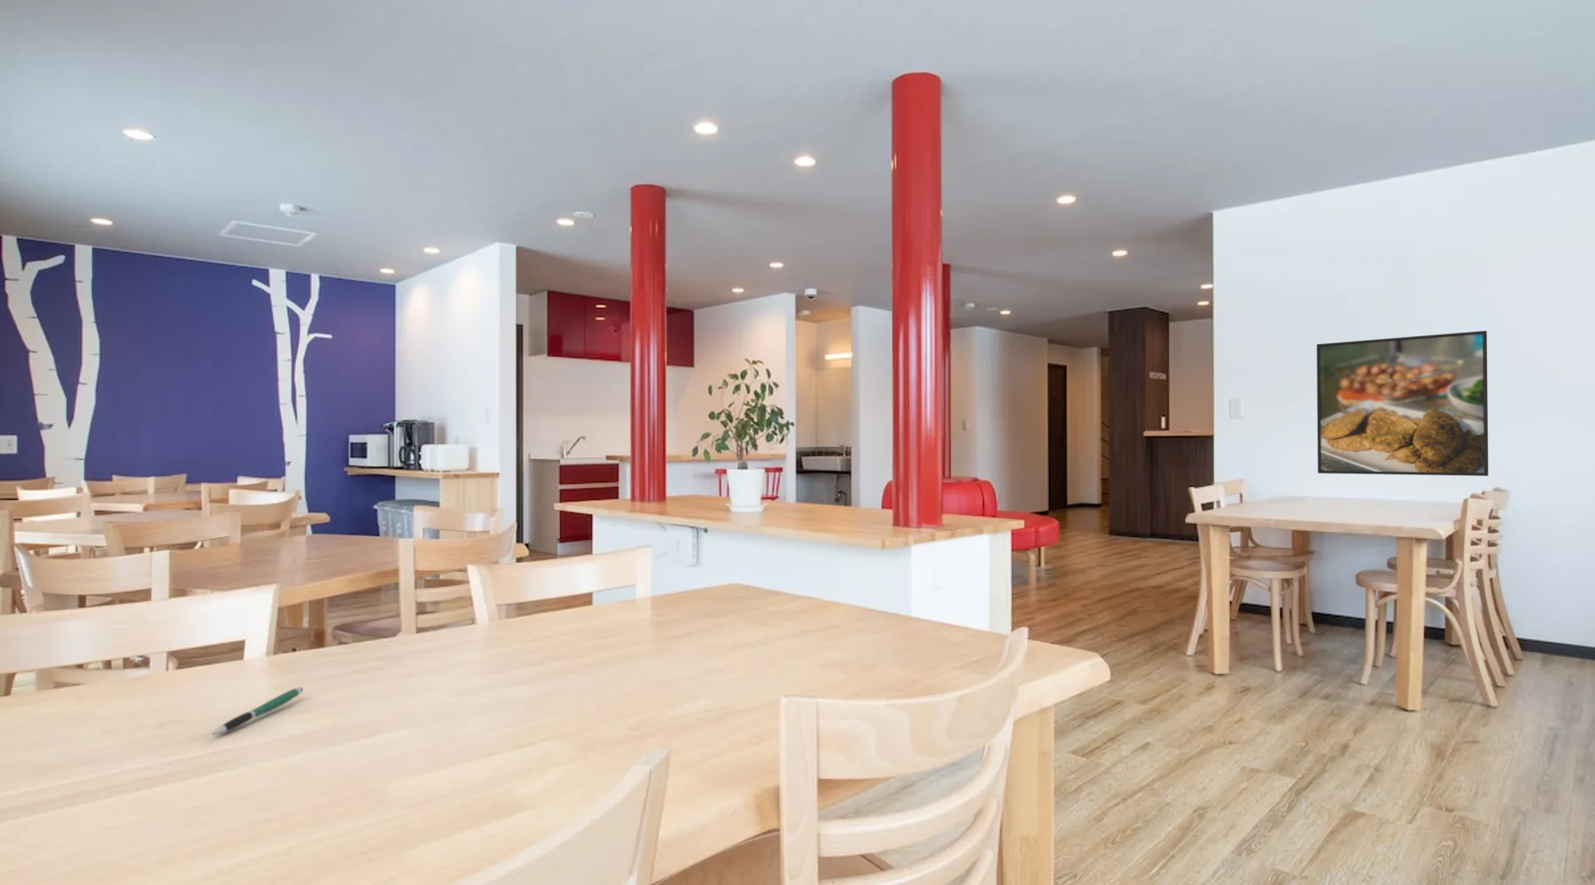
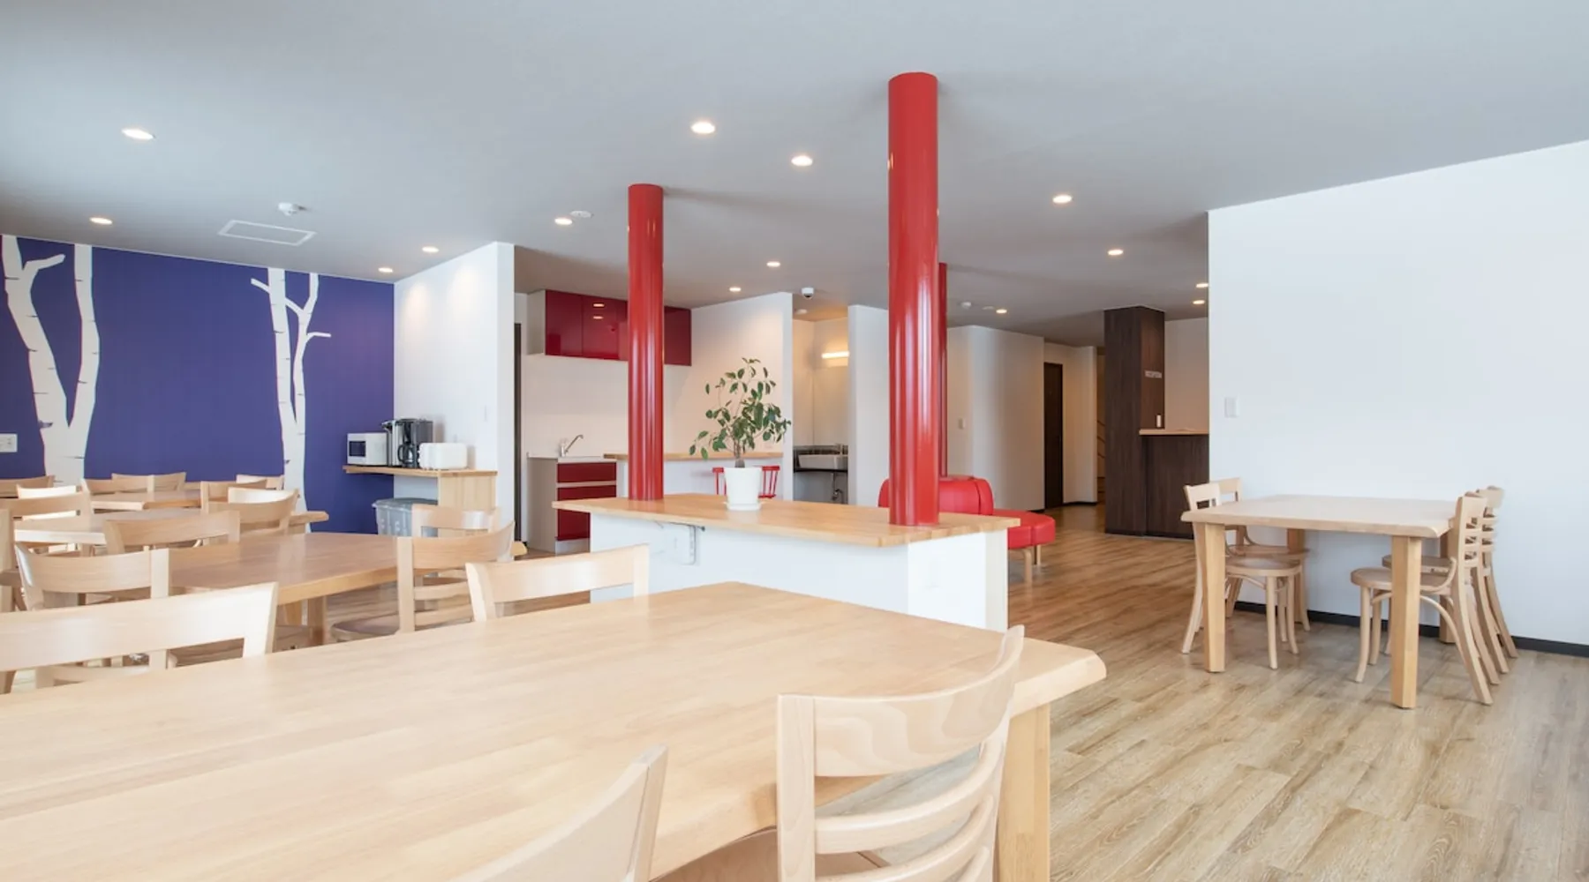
- pen [211,687,304,737]
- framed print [1316,330,1489,477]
